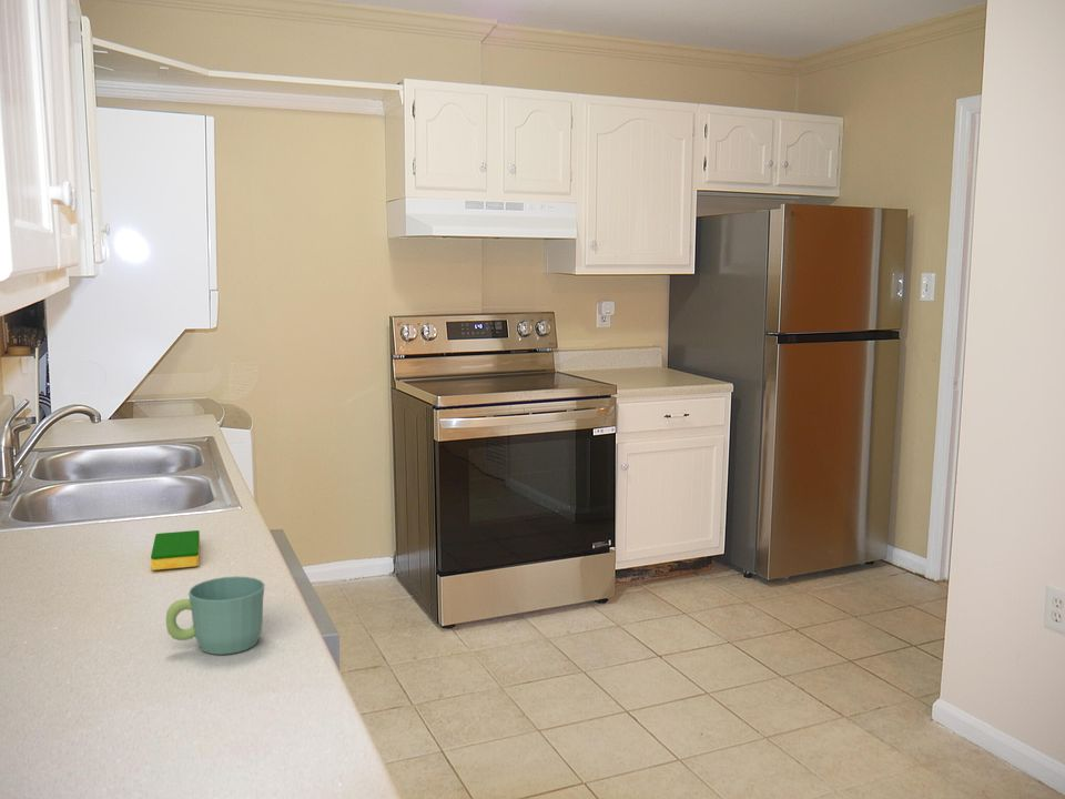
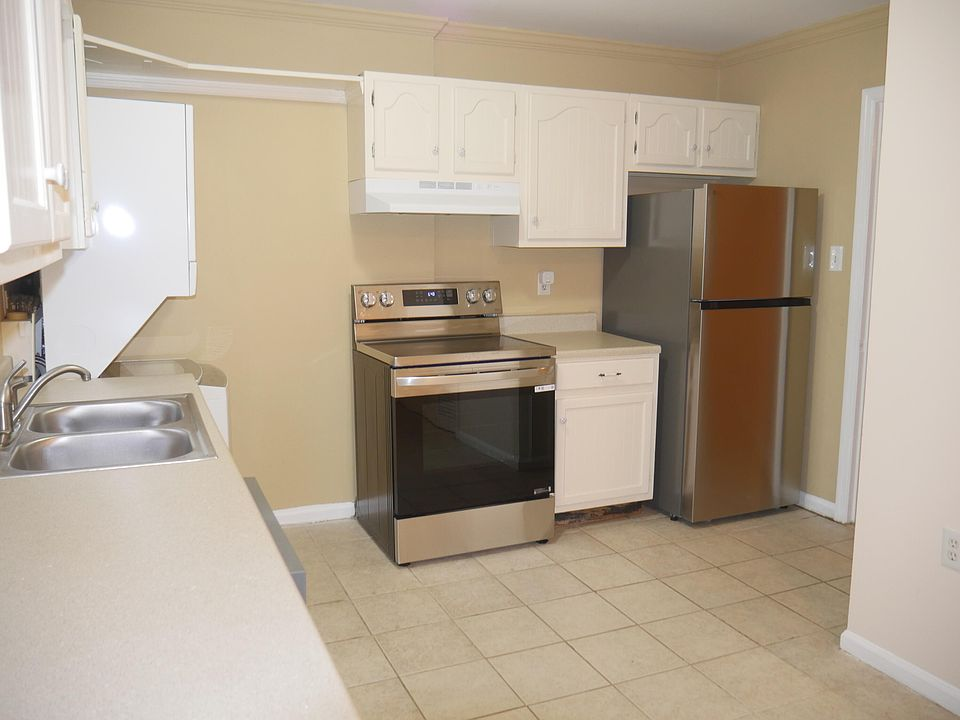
- mug [165,575,266,656]
- dish sponge [150,529,201,572]
